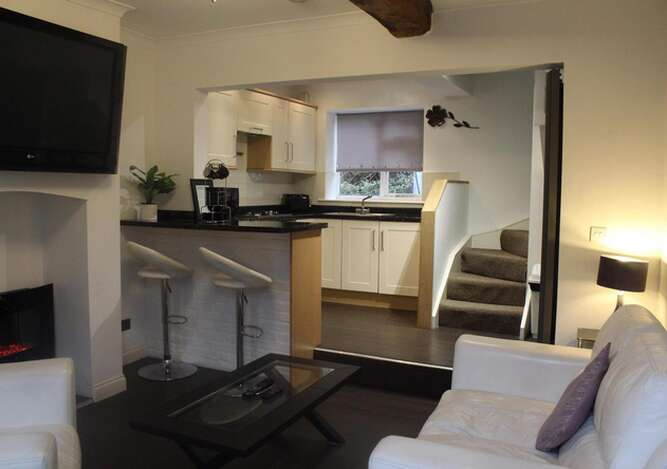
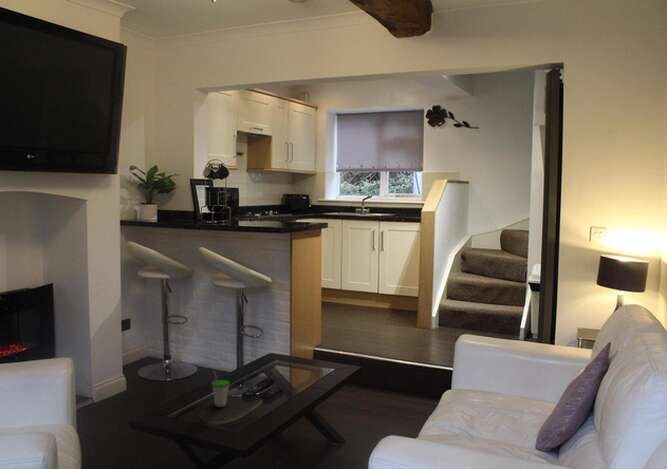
+ cup [211,370,230,408]
